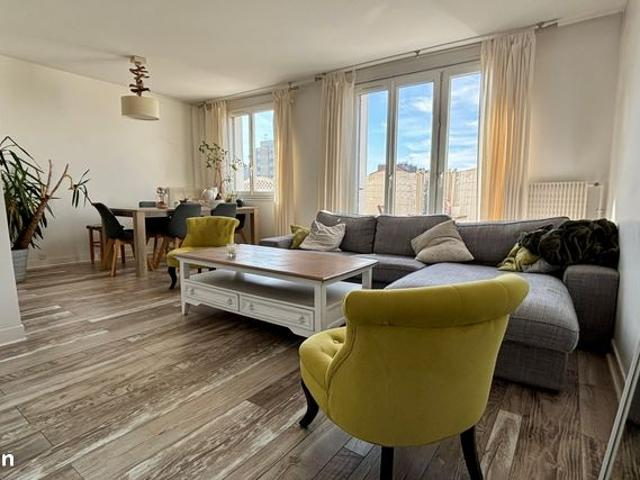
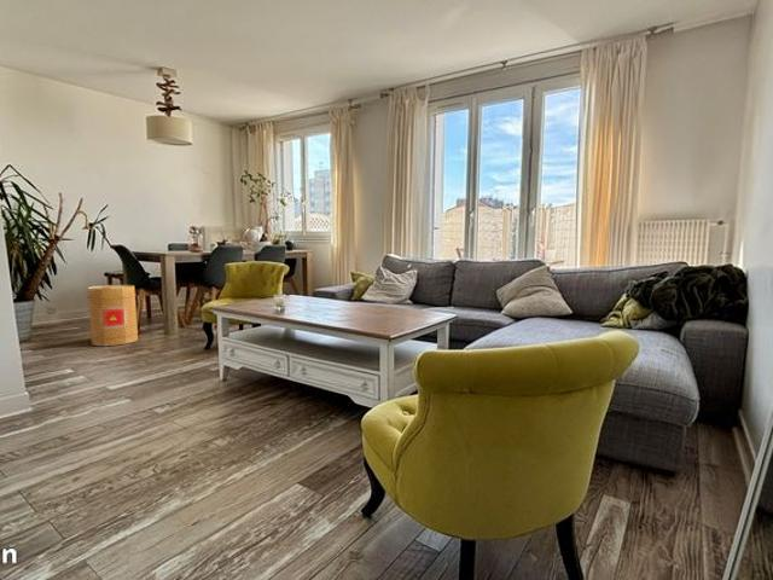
+ basket [86,284,139,347]
